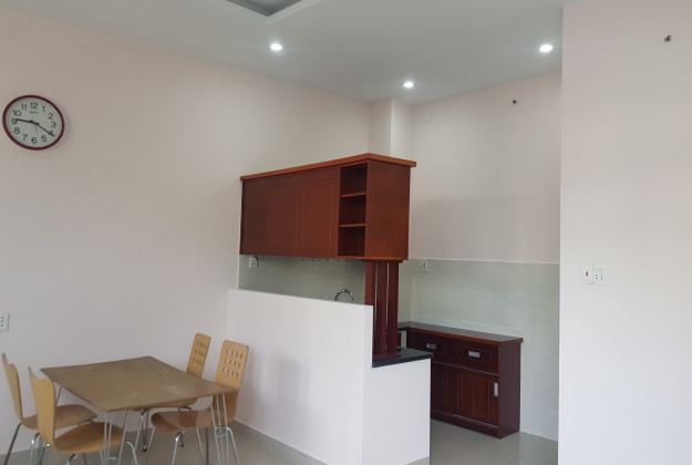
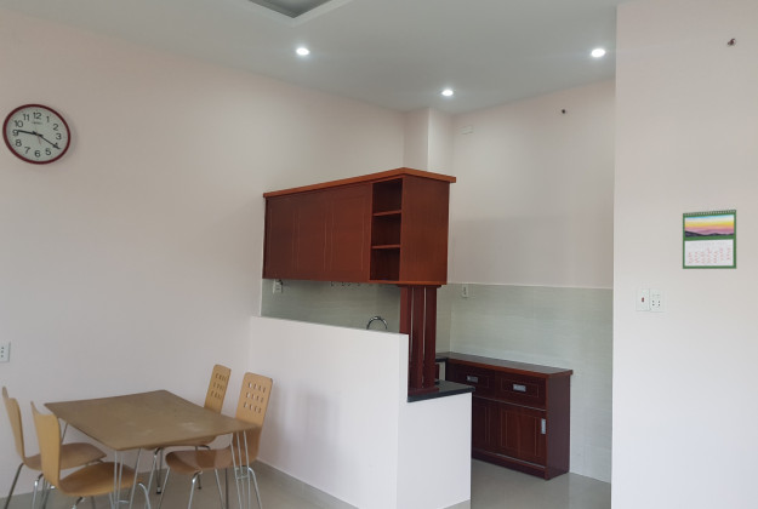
+ calendar [682,207,739,270]
